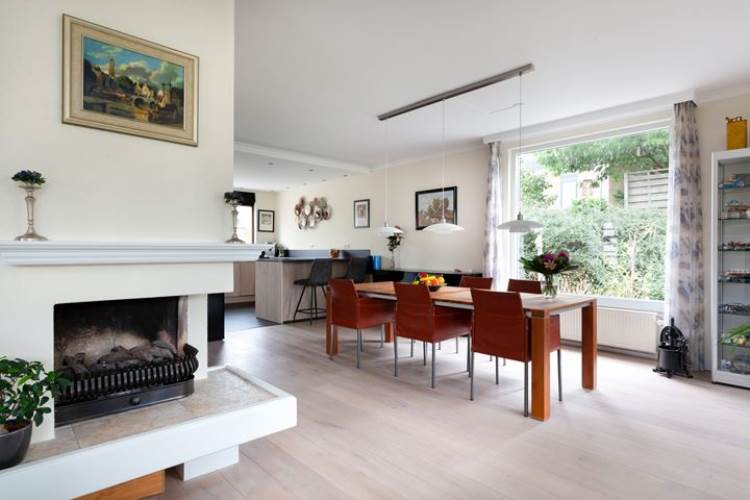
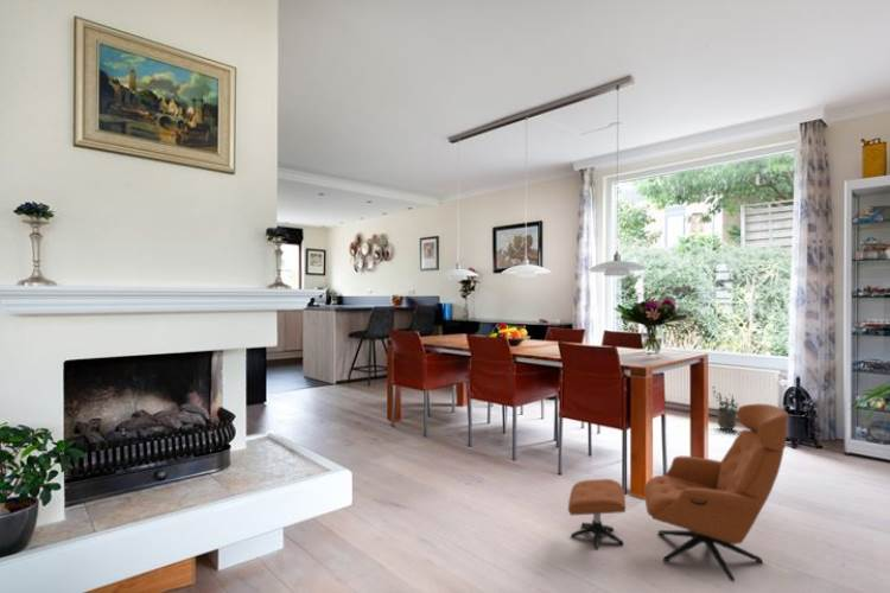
+ armchair [567,402,789,582]
+ potted plant [711,385,739,431]
